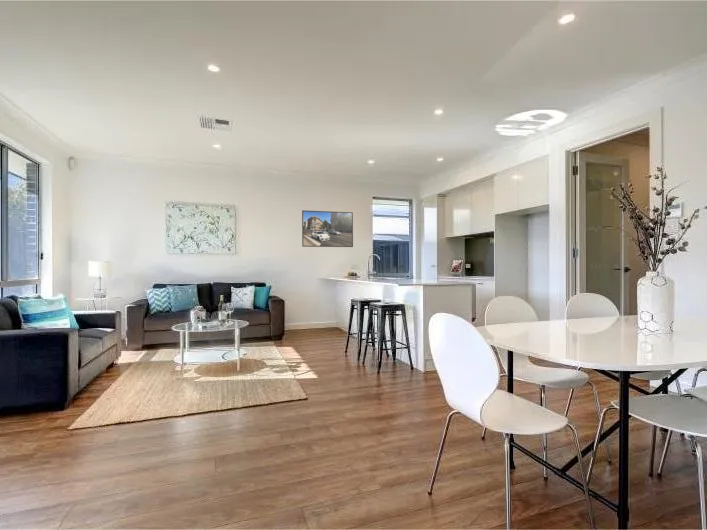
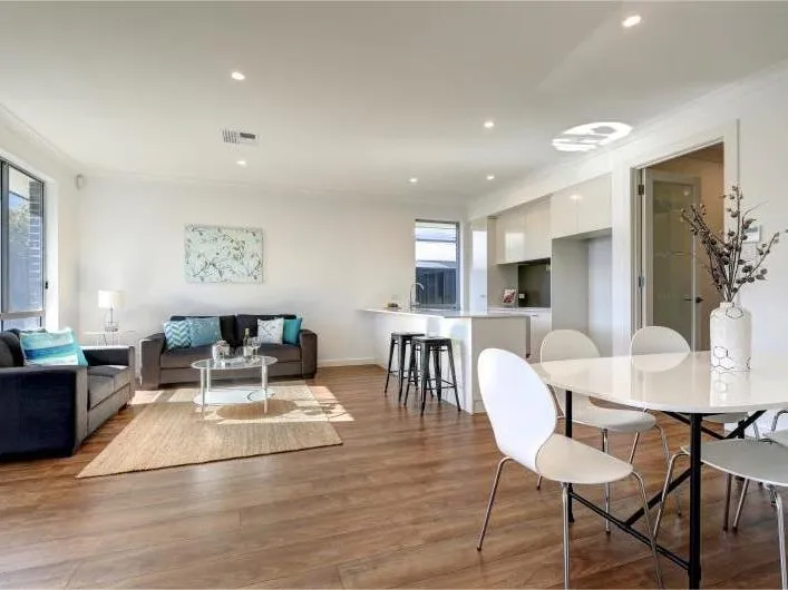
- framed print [301,209,354,248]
